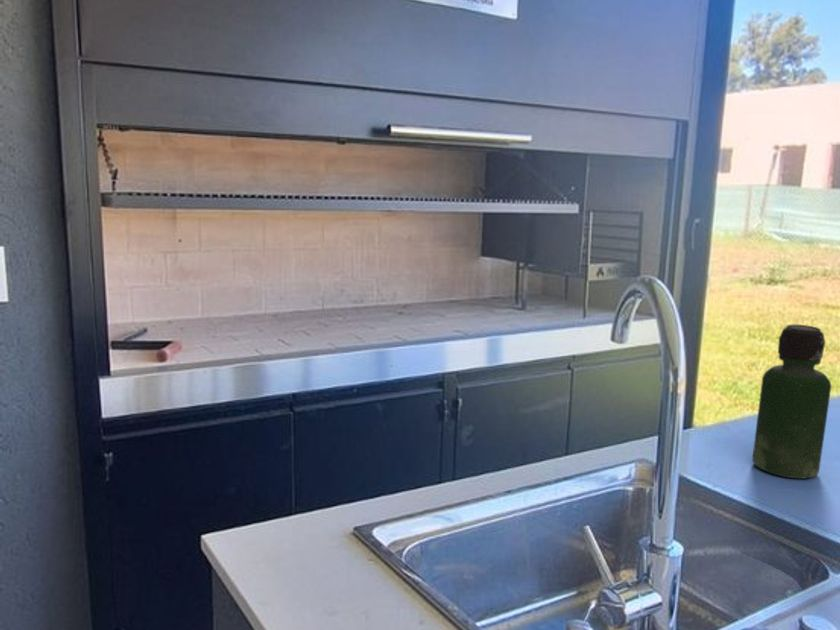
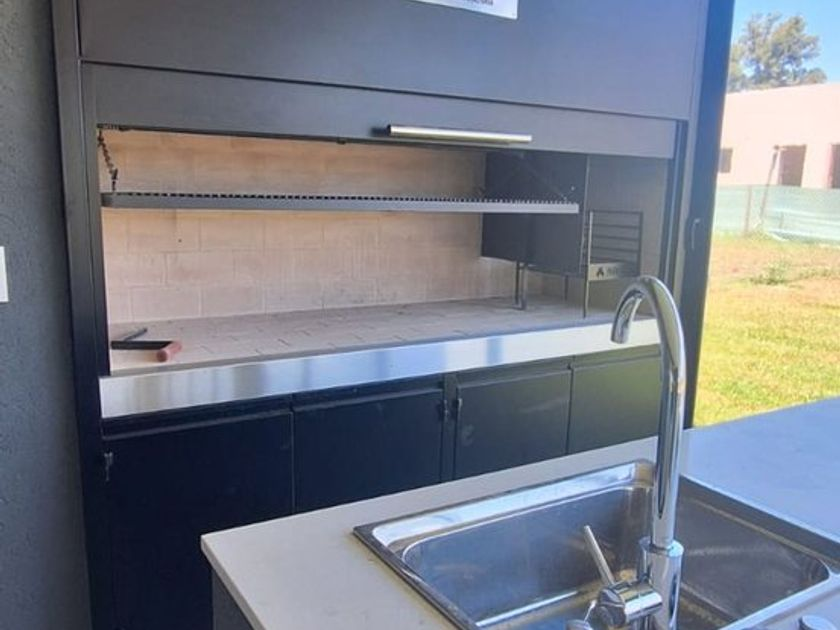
- bottle [751,323,832,480]
